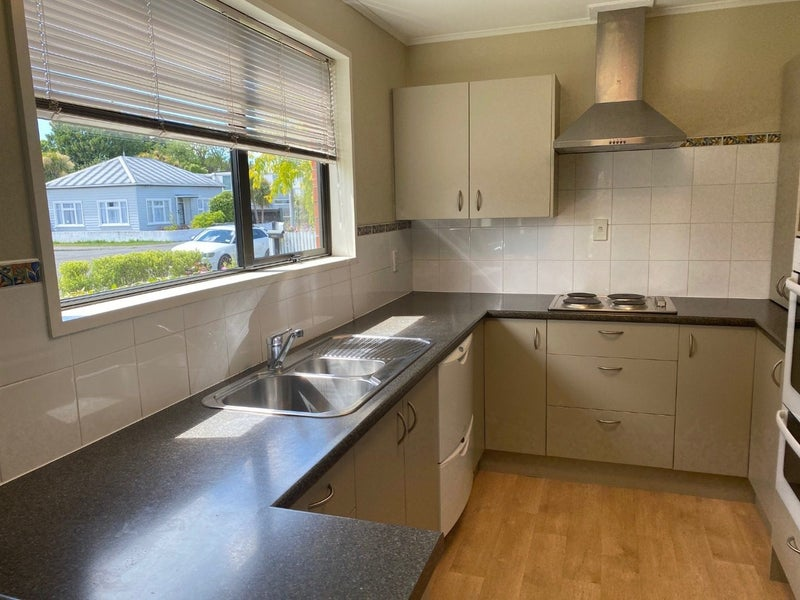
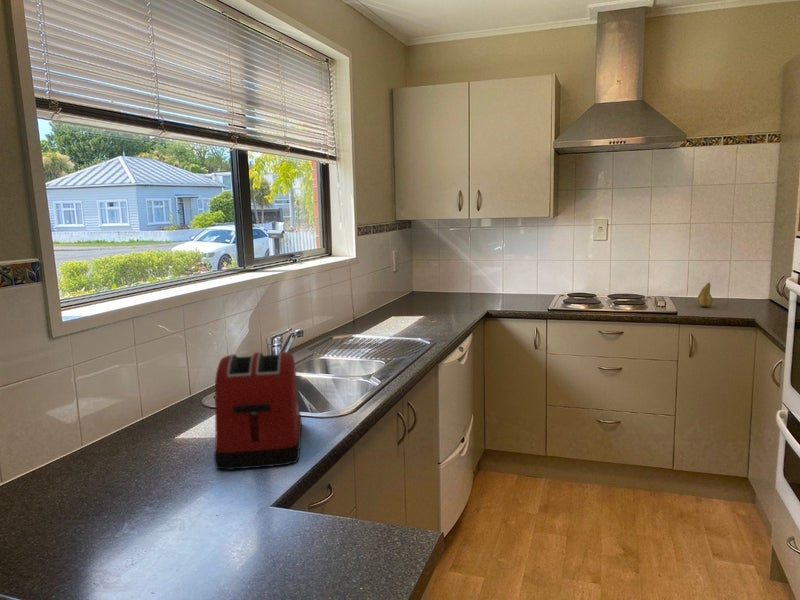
+ fruit [696,282,714,308]
+ toaster [213,350,303,471]
